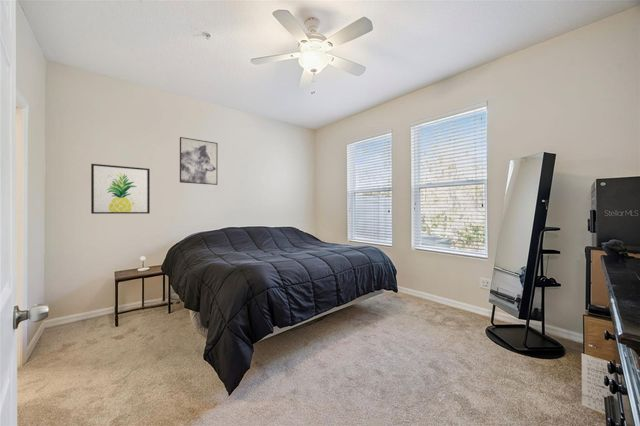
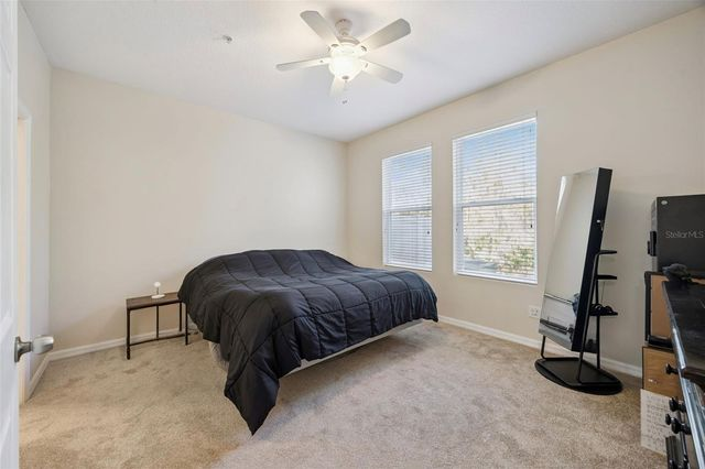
- wall art [179,136,219,186]
- wall art [90,163,151,215]
